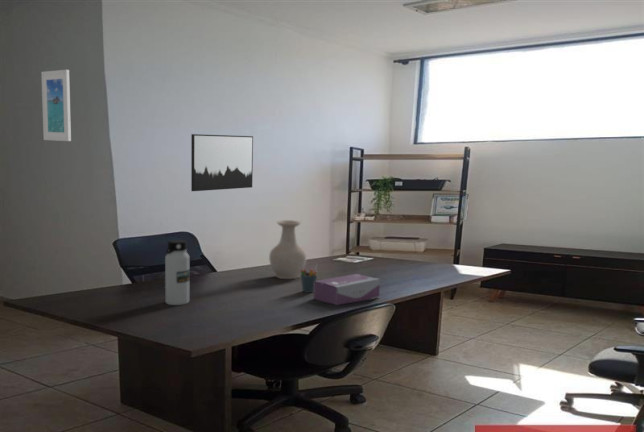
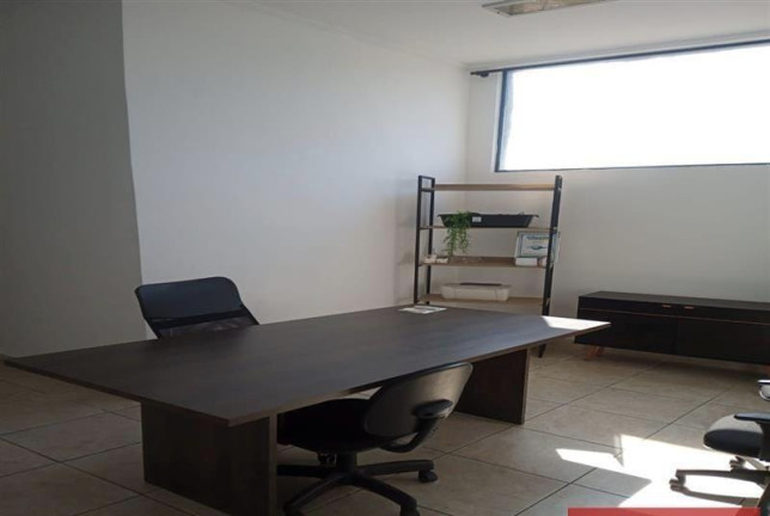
- wall art [190,133,254,192]
- water bottle [164,239,190,306]
- vase [268,219,307,280]
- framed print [40,69,72,142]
- tissue box [312,273,381,306]
- pen holder [300,263,318,294]
